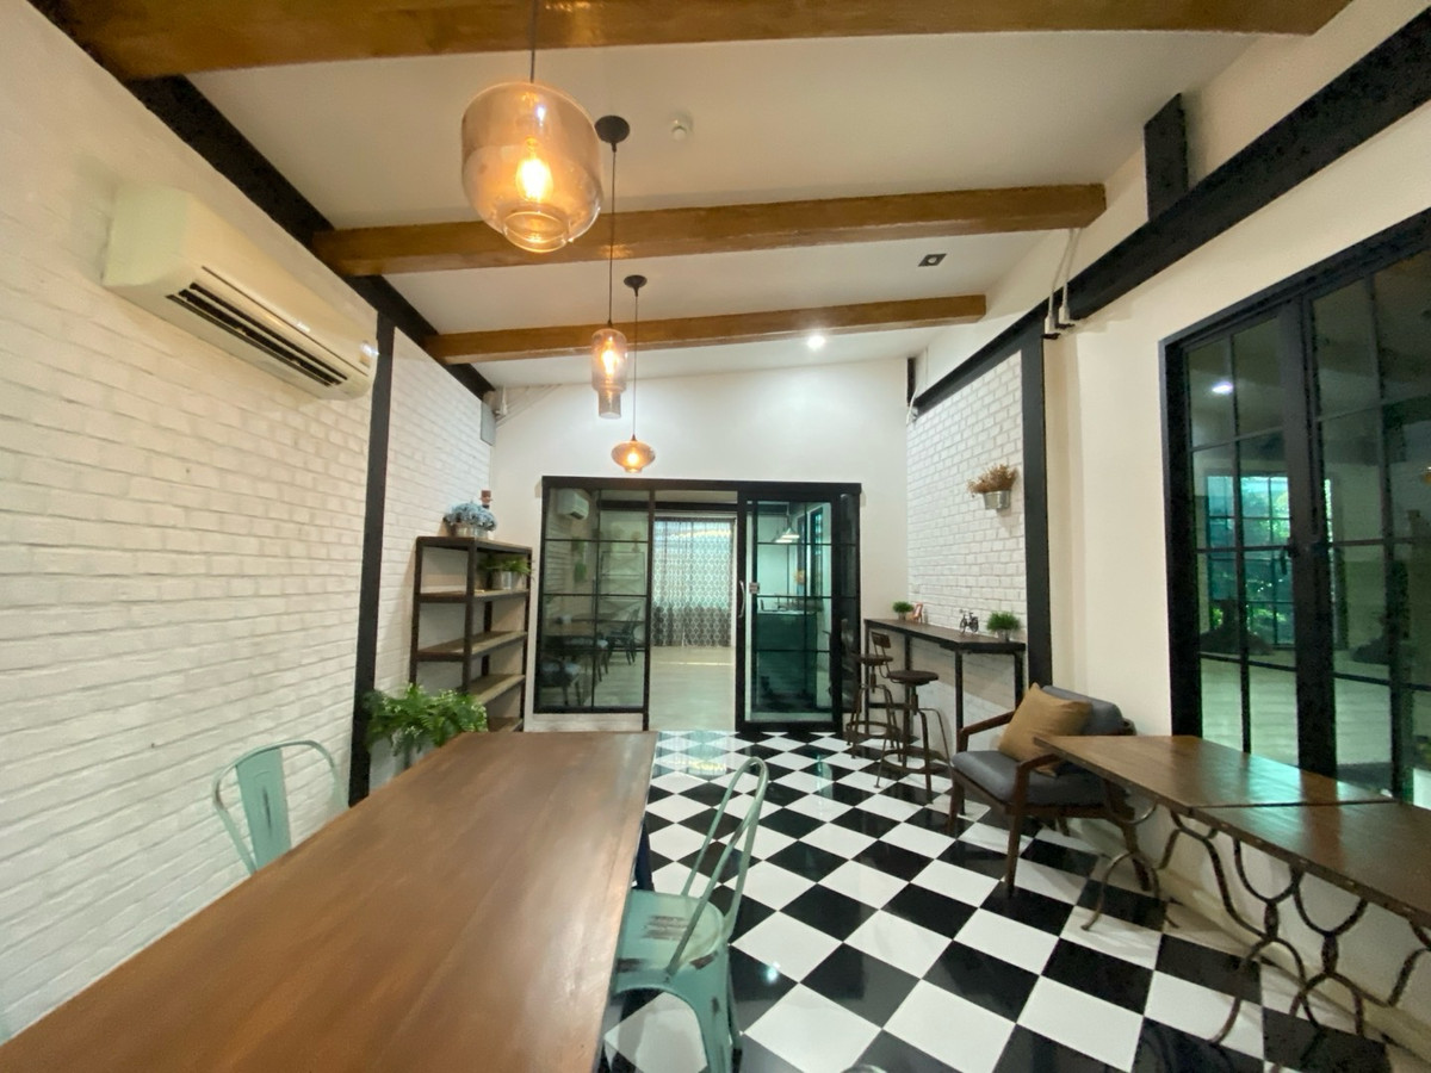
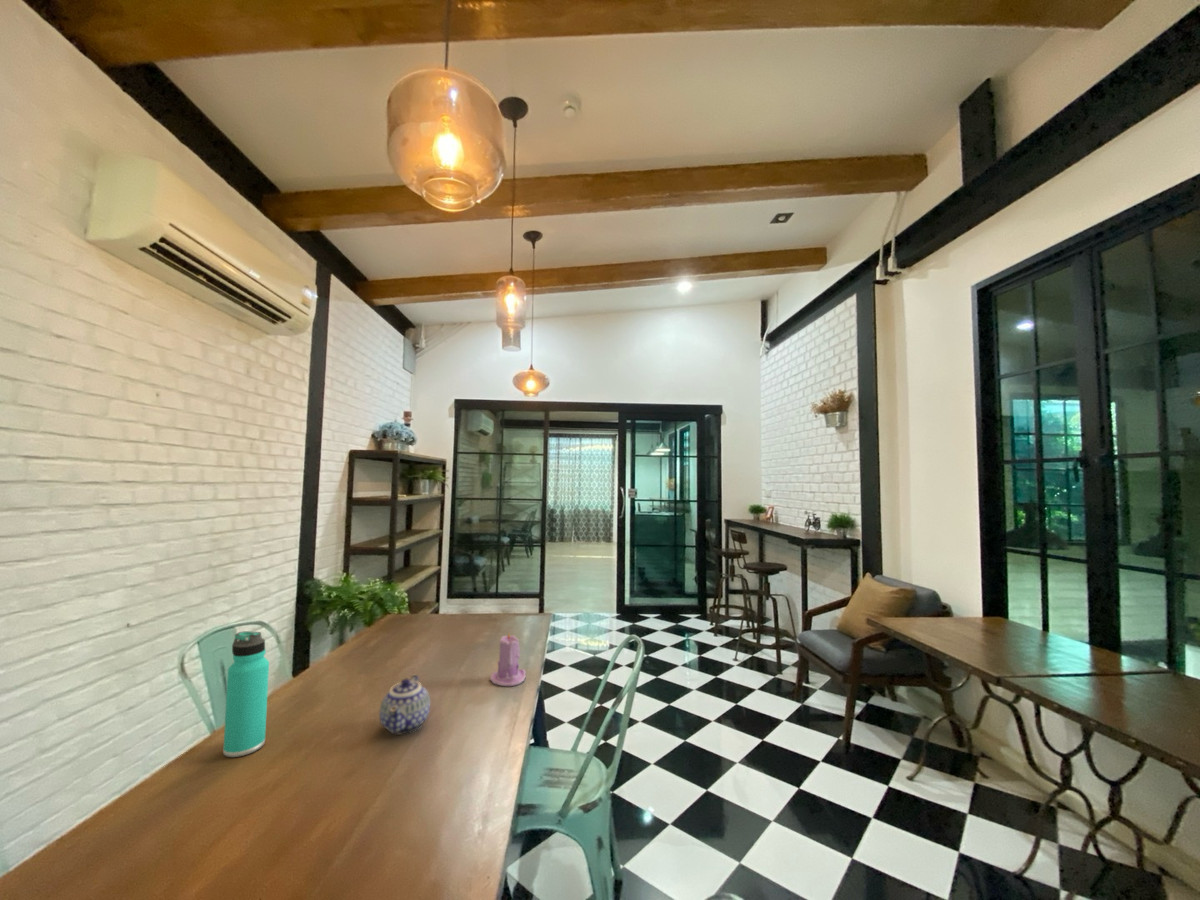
+ thermos bottle [222,630,270,758]
+ teapot [378,674,431,735]
+ candle [489,632,527,687]
